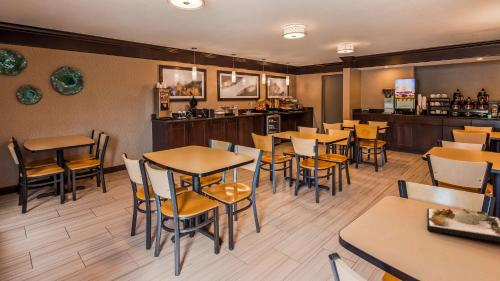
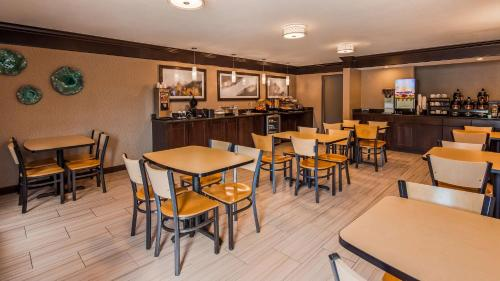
- dinner plate [426,207,500,243]
